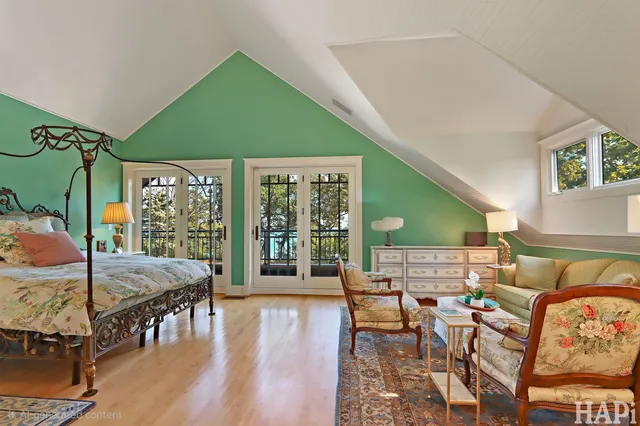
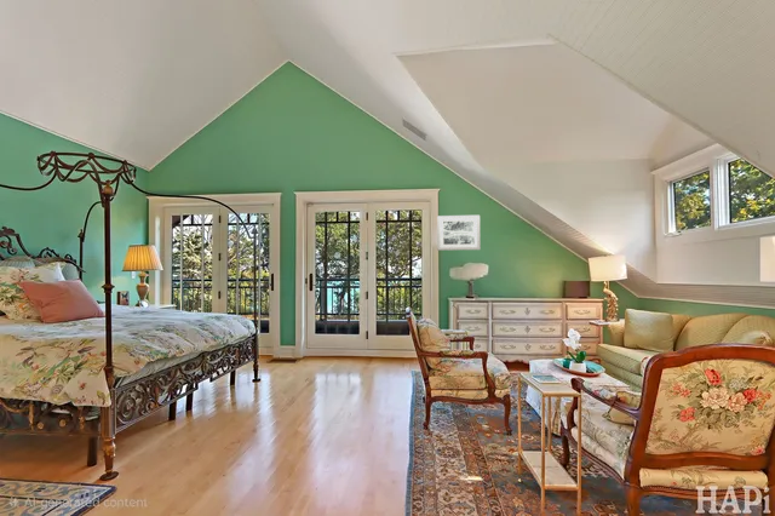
+ wall art [436,214,482,252]
